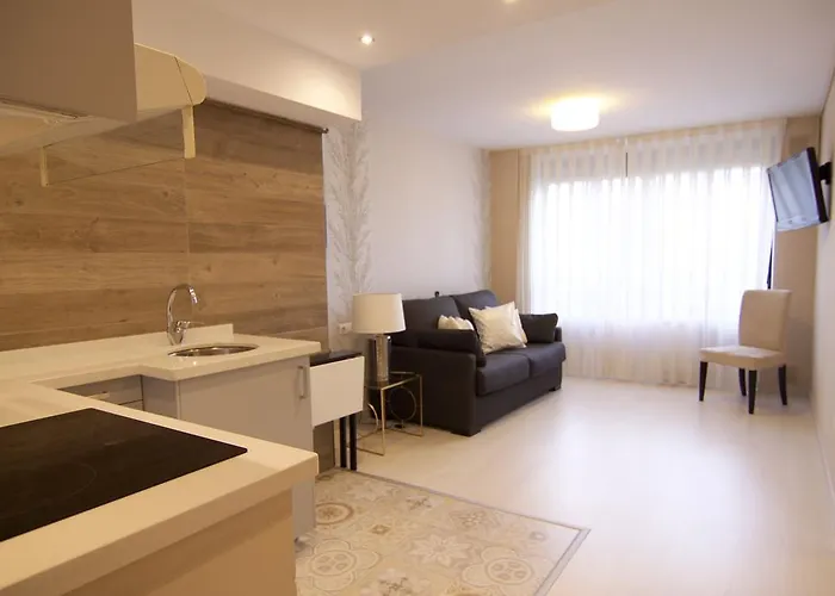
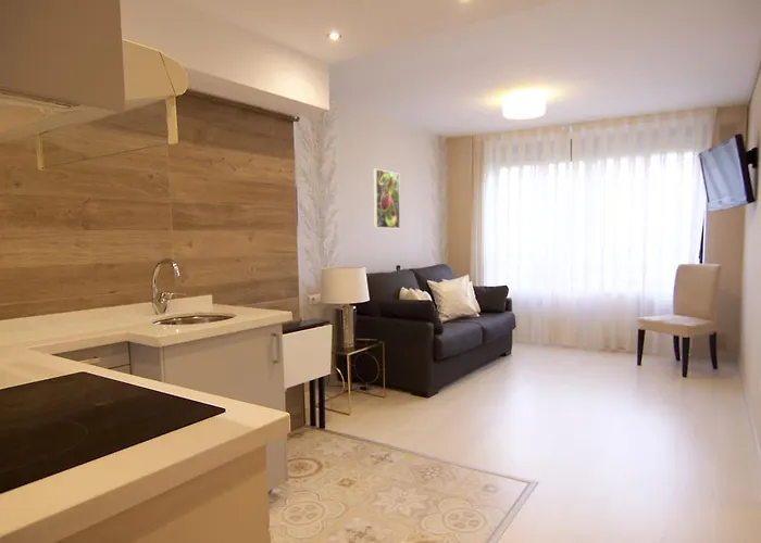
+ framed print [372,168,401,229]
